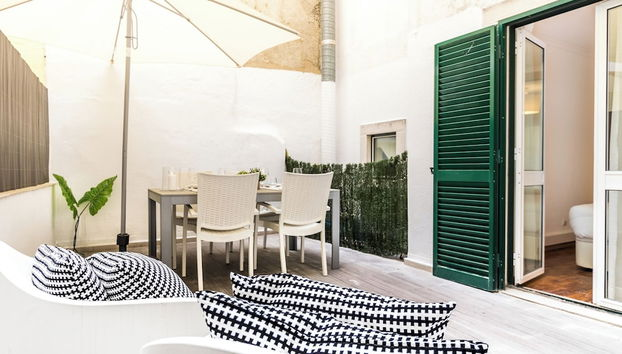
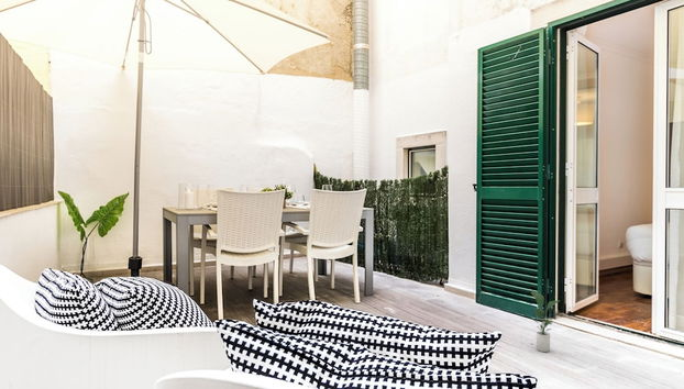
+ potted plant [529,289,561,353]
